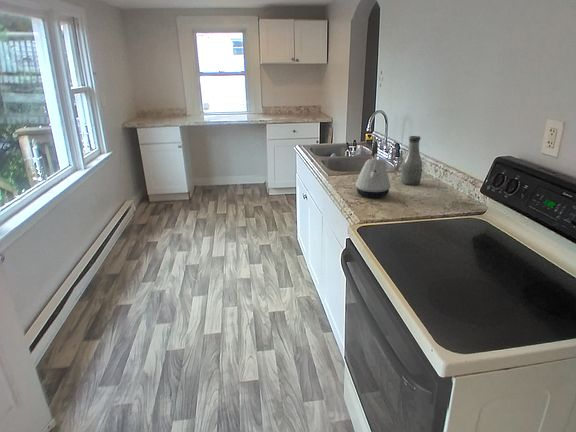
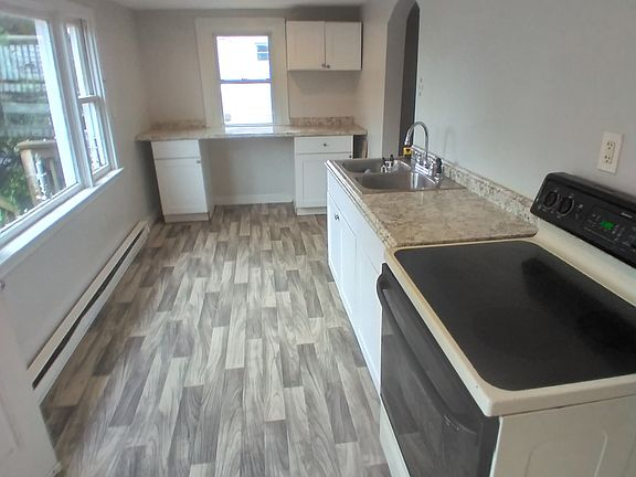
- bottle [400,135,423,186]
- kettle [355,140,391,199]
